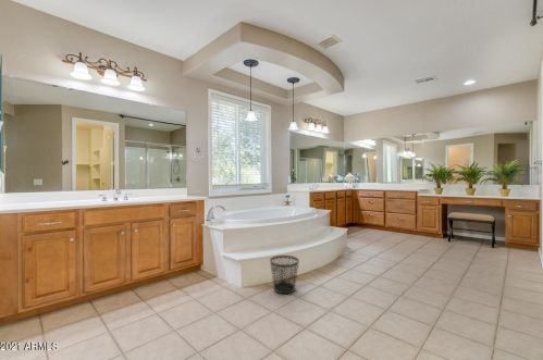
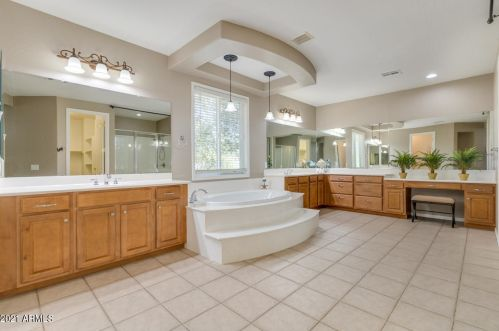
- wastebasket [269,255,300,295]
